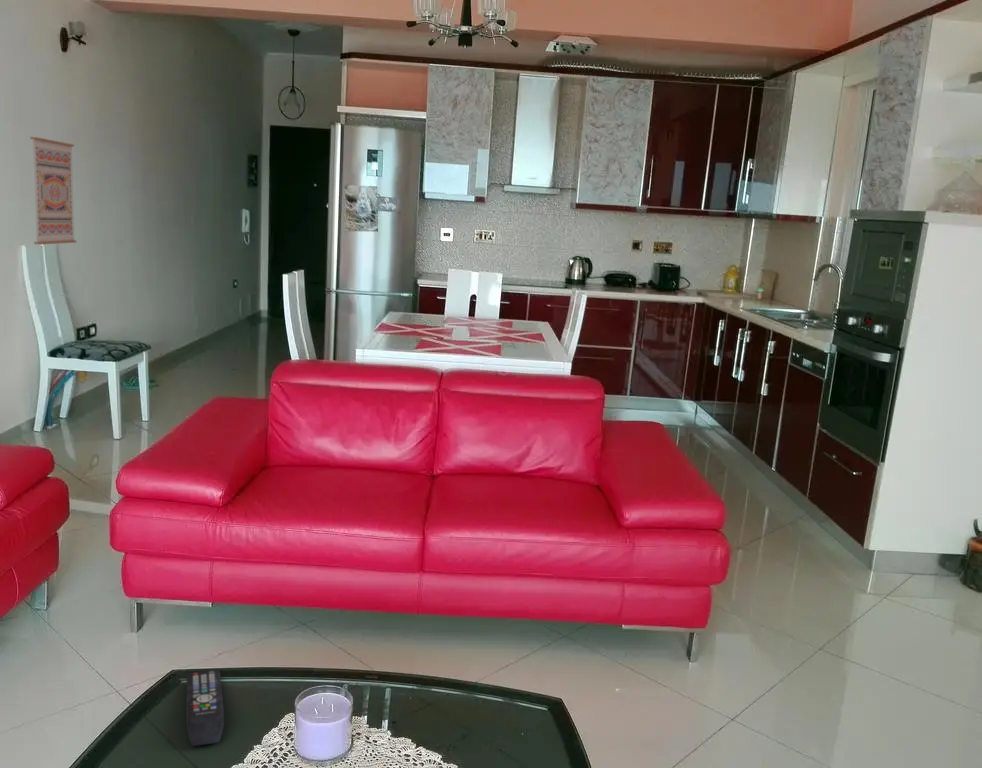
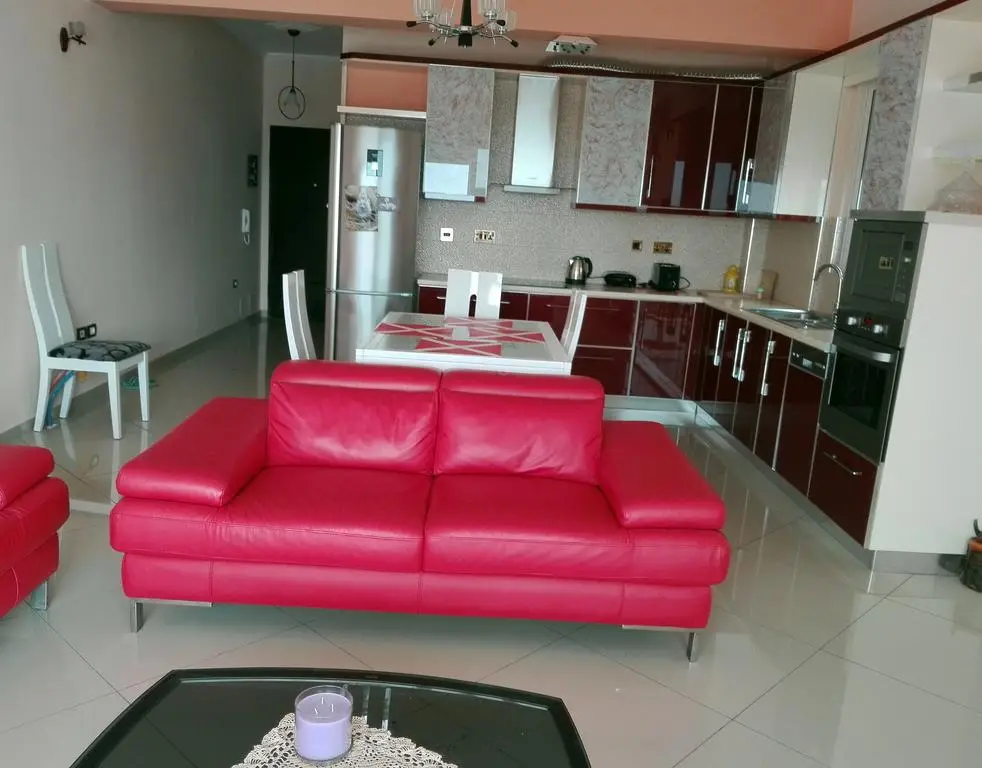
- wall art [29,136,77,245]
- remote control [185,669,225,747]
